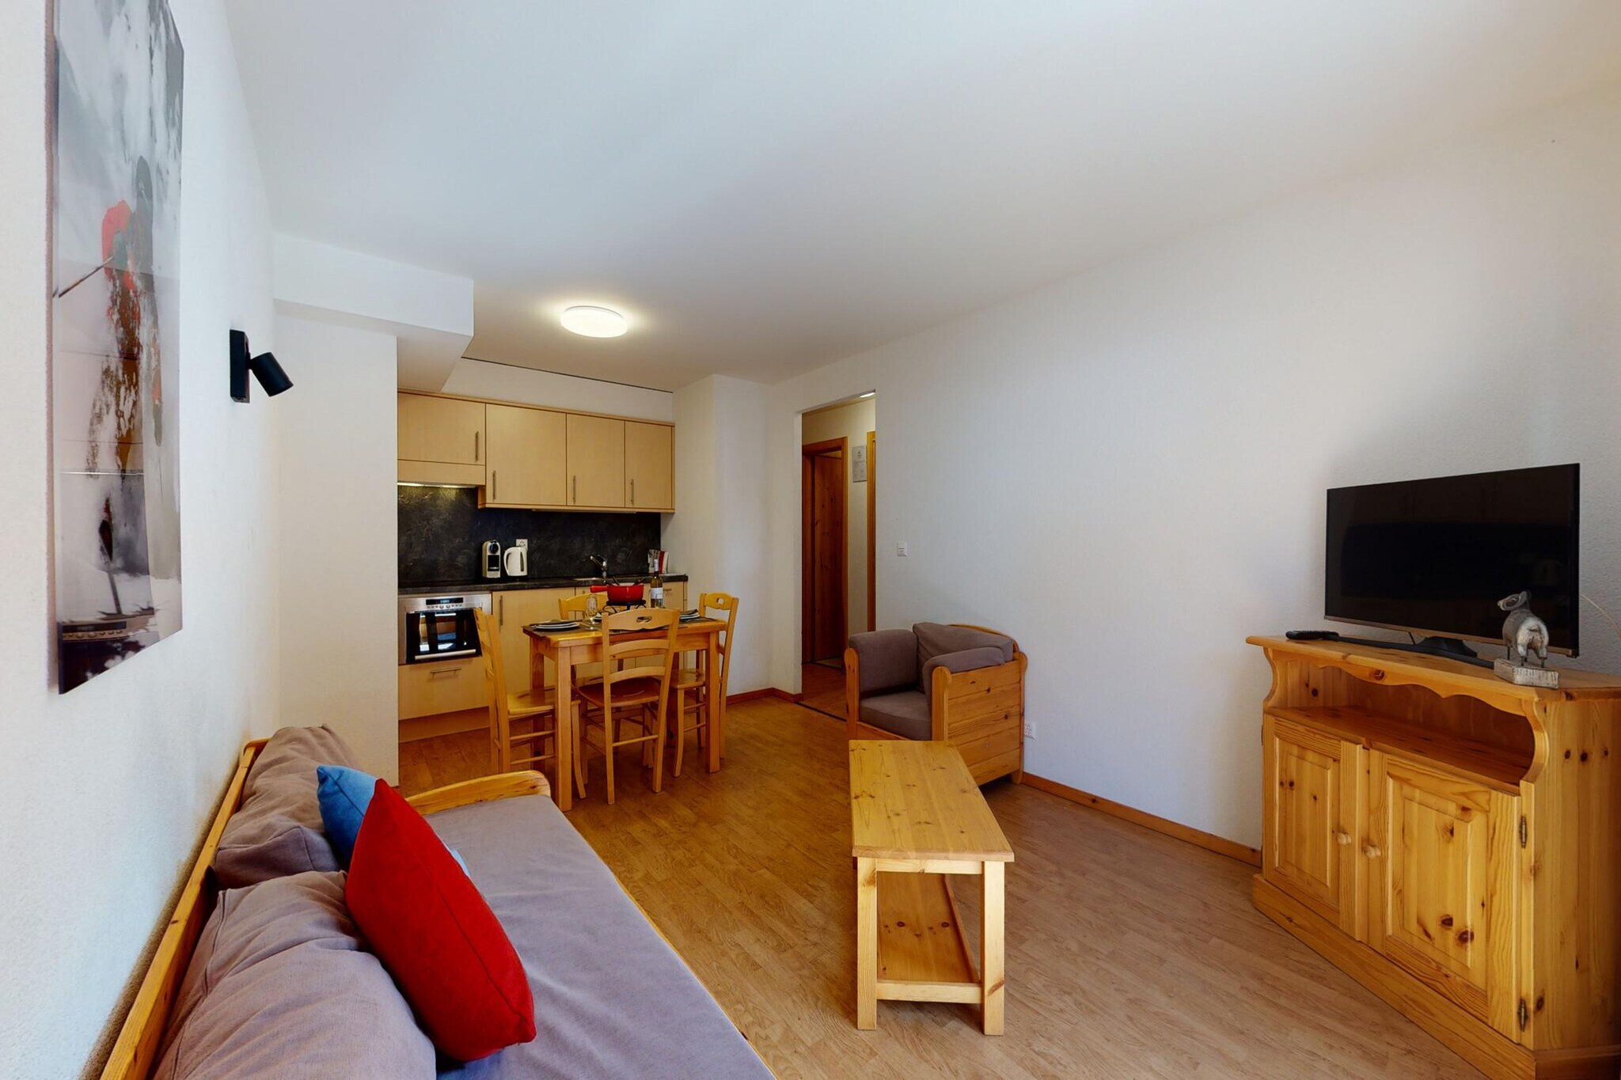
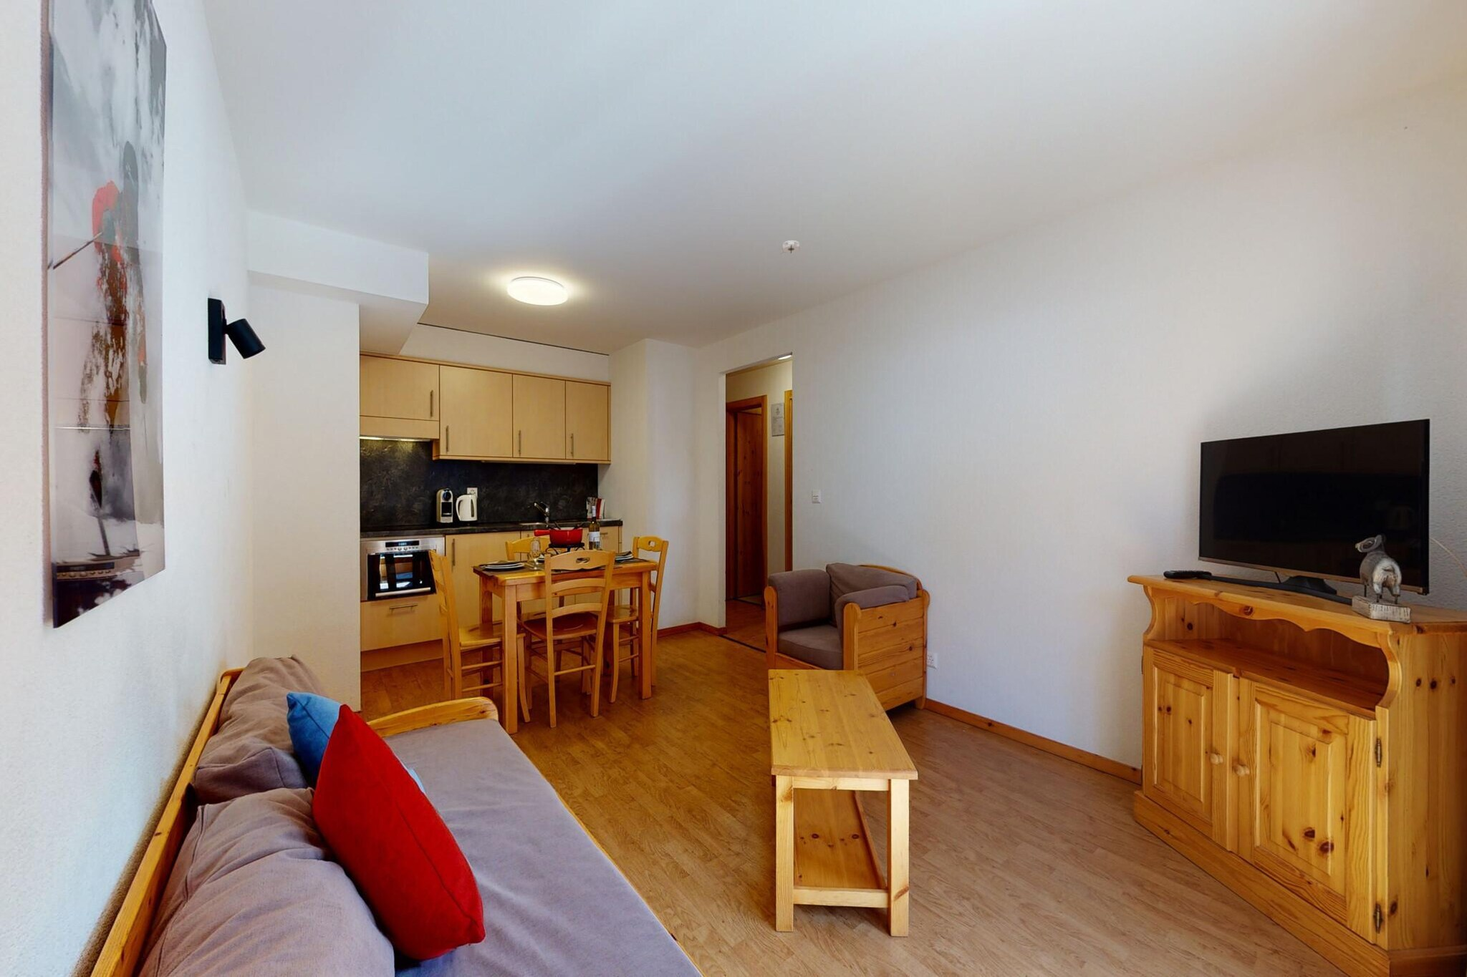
+ smoke detector [780,240,803,255]
